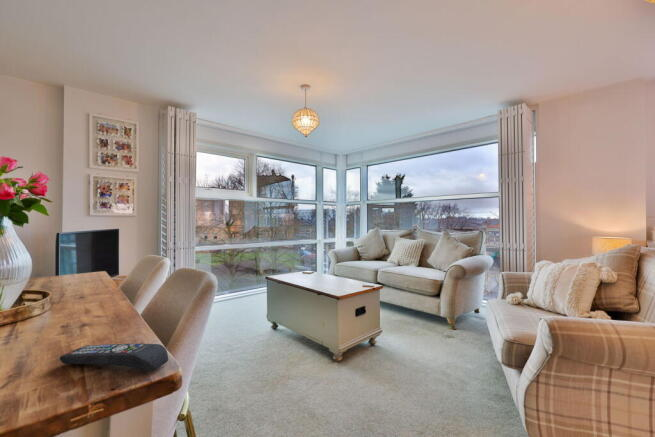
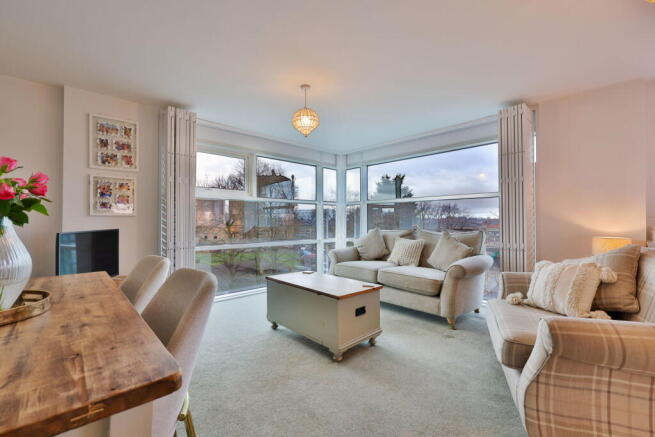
- remote control [59,343,169,372]
